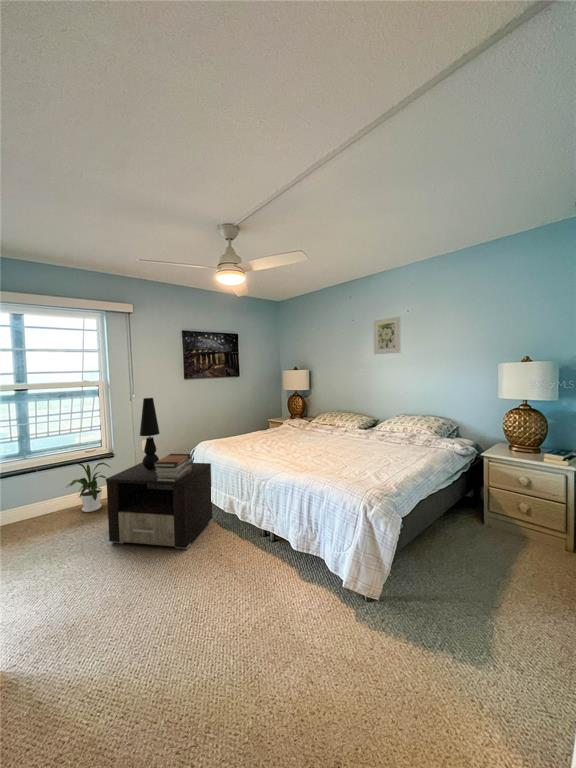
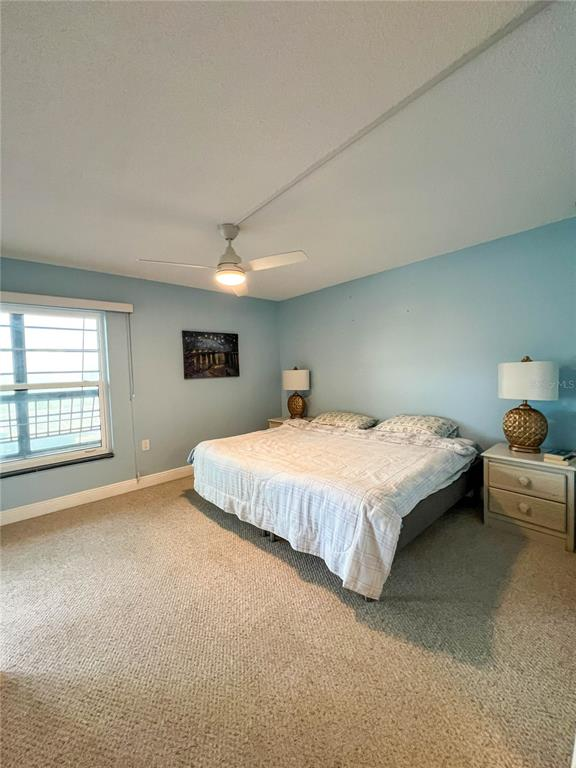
- table lamp [139,397,160,470]
- house plant [65,461,112,513]
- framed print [373,316,402,355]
- nightstand [105,461,213,550]
- book stack [153,453,193,482]
